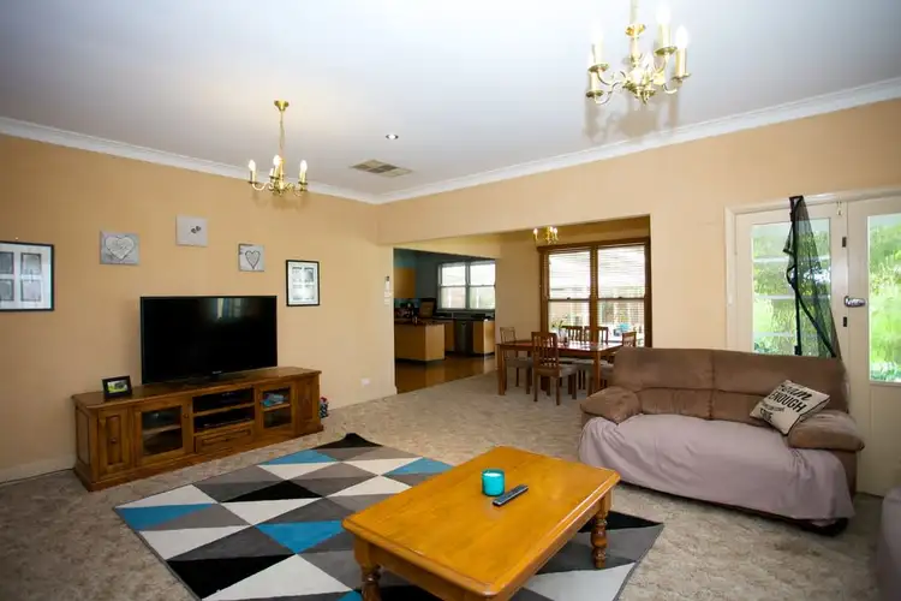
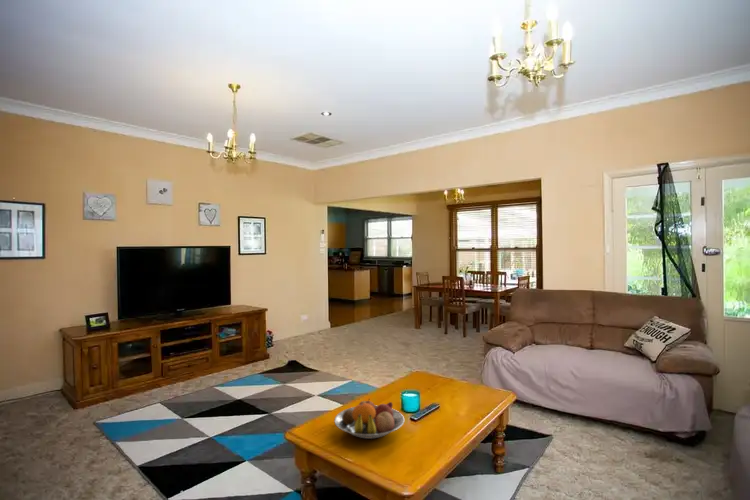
+ fruit bowl [333,397,405,440]
